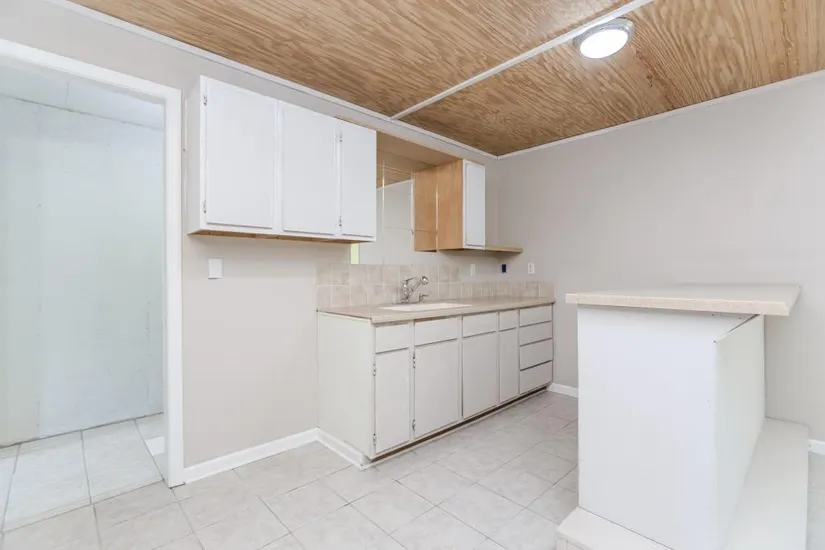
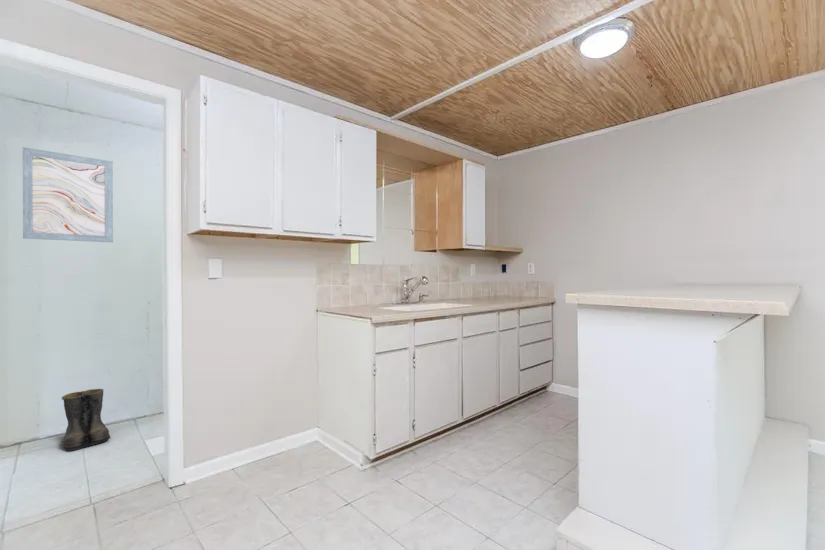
+ wall art [22,146,114,243]
+ boots [61,388,111,452]
